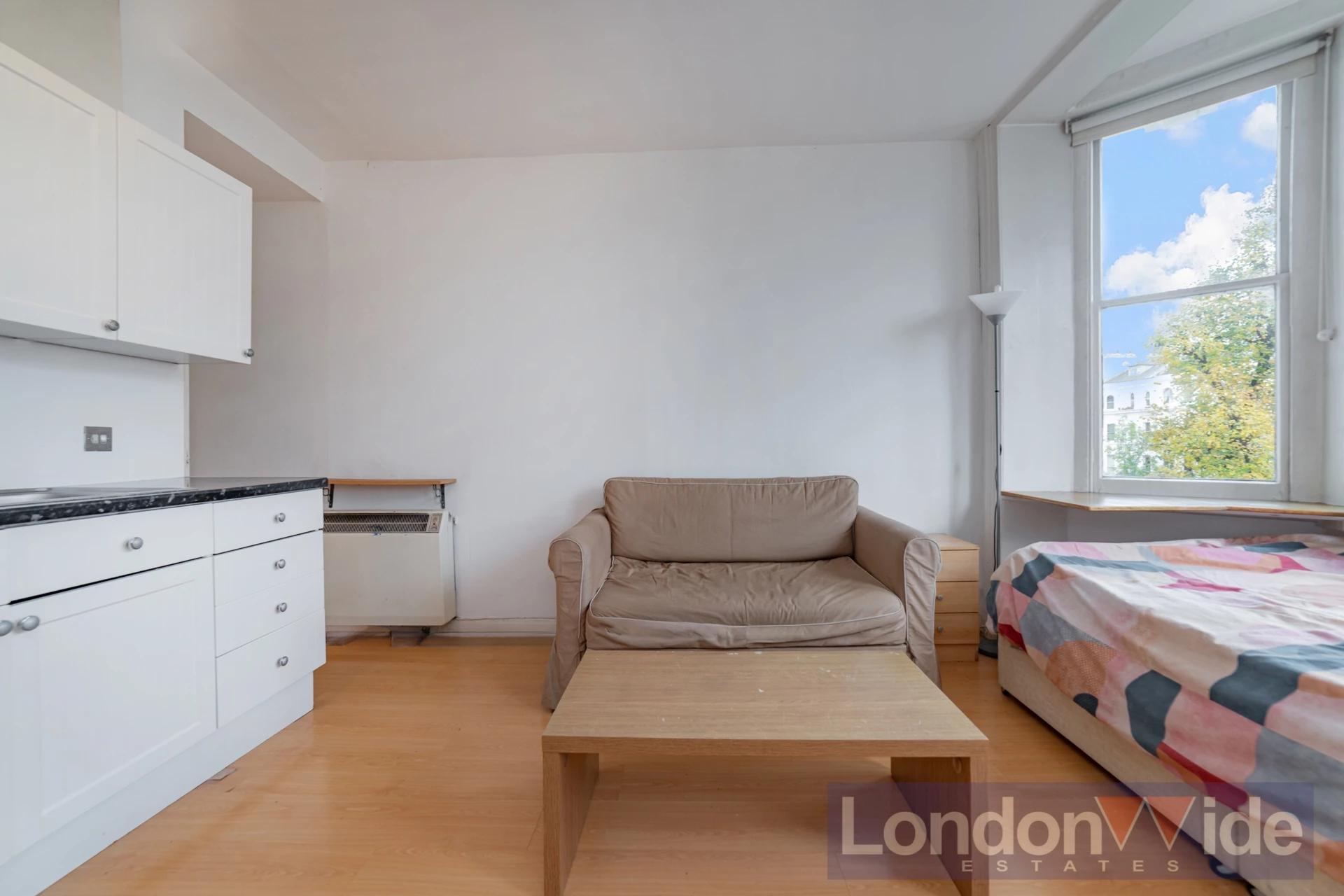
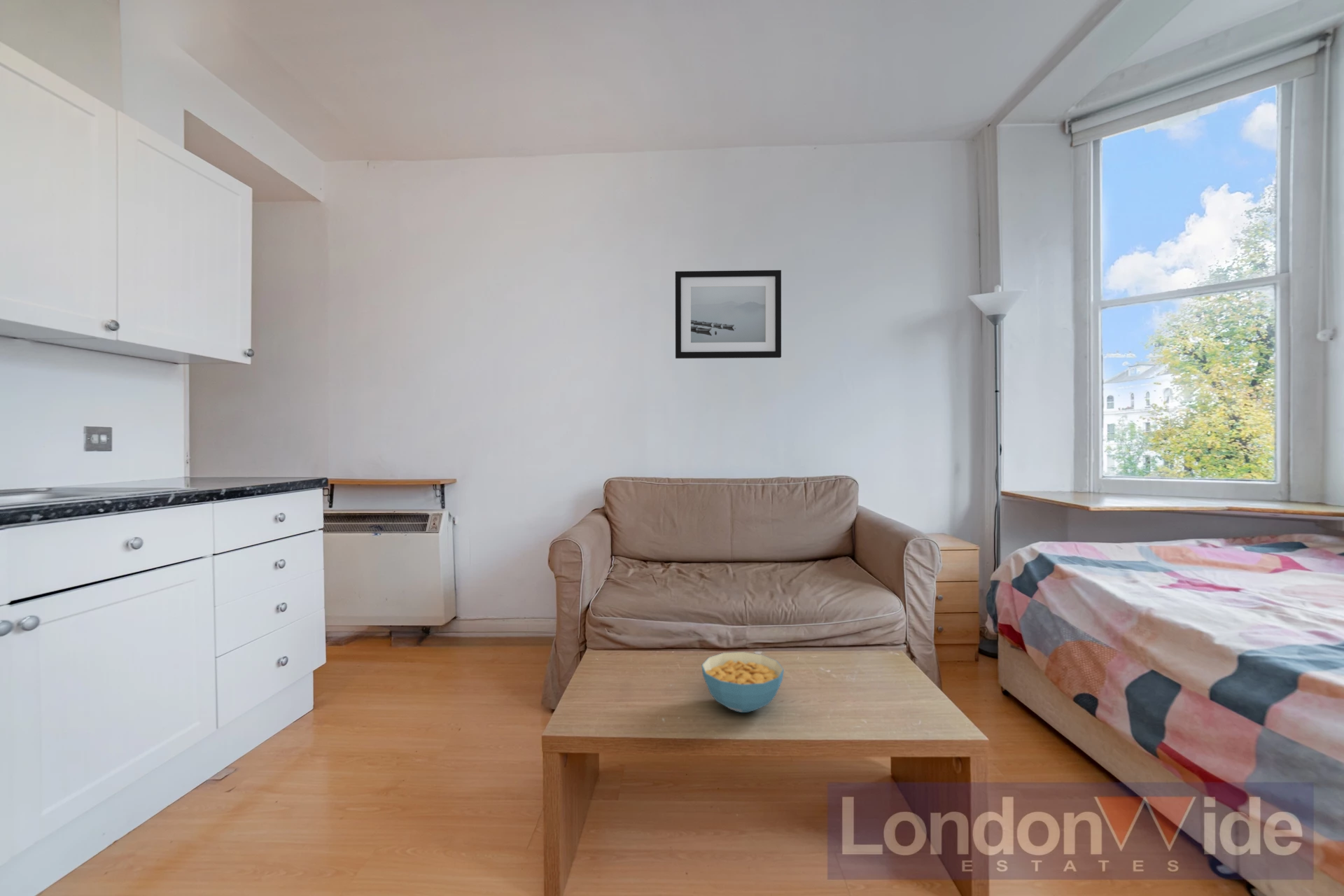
+ wall art [675,269,782,359]
+ cereal bowl [701,651,785,713]
